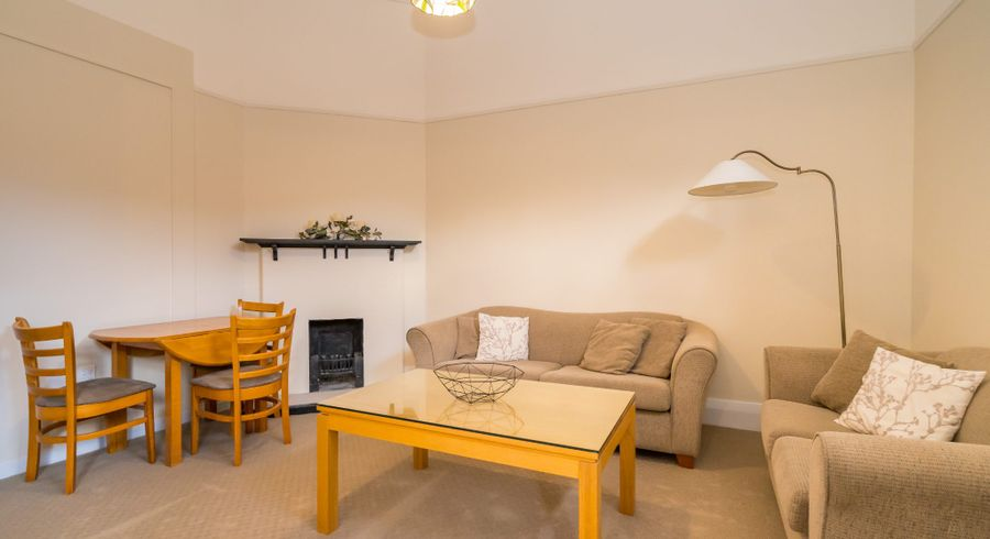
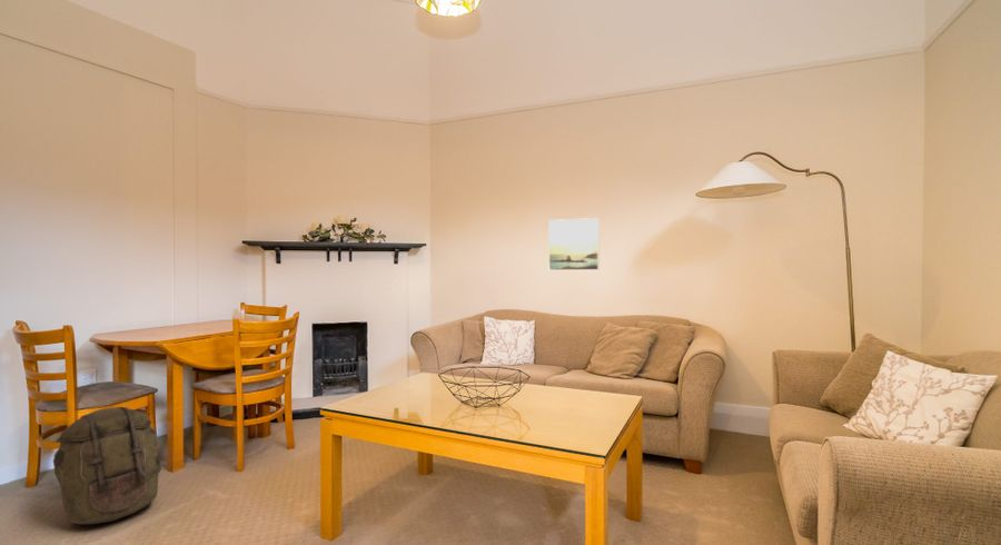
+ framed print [547,217,601,271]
+ backpack [52,406,162,525]
